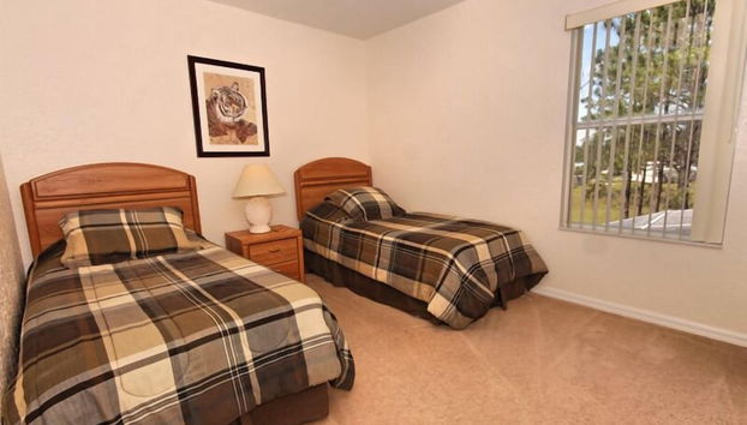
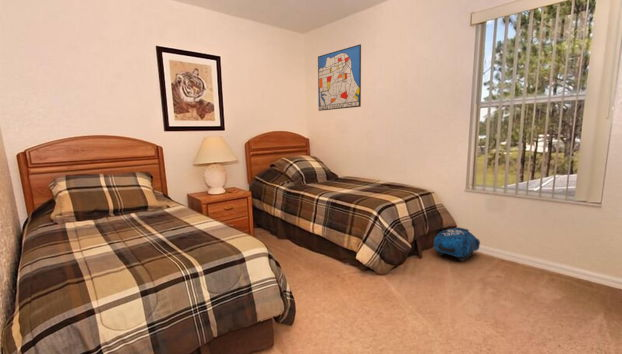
+ backpack [433,226,481,262]
+ wall art [317,43,362,112]
